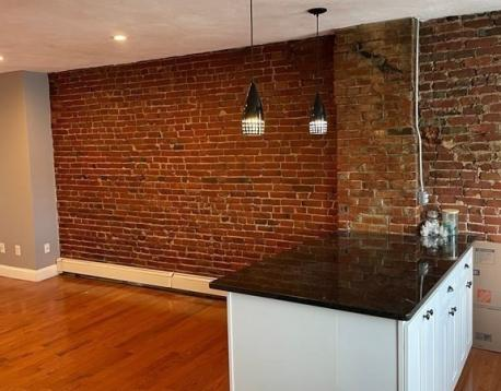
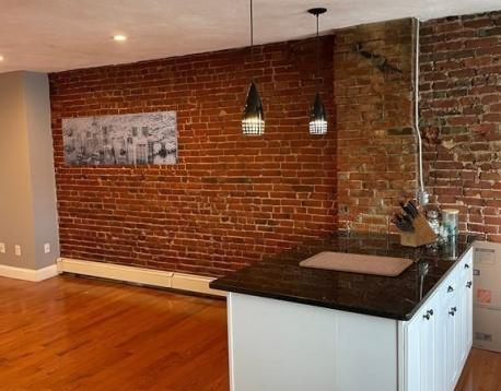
+ knife block [392,198,439,248]
+ wall art [61,110,179,166]
+ chopping board [299,251,413,277]
